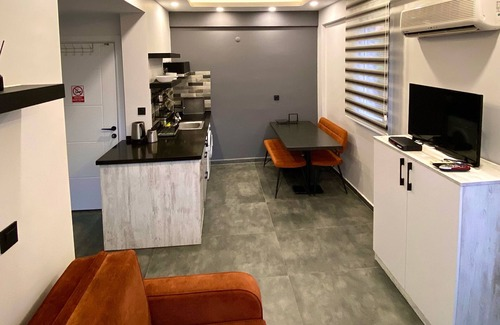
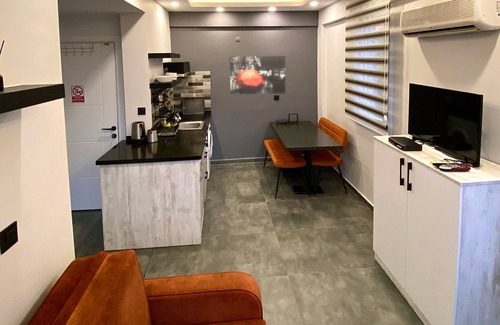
+ wall art [229,55,286,95]
